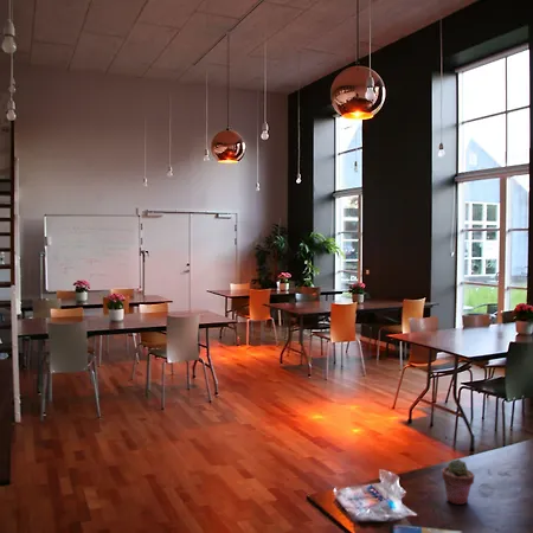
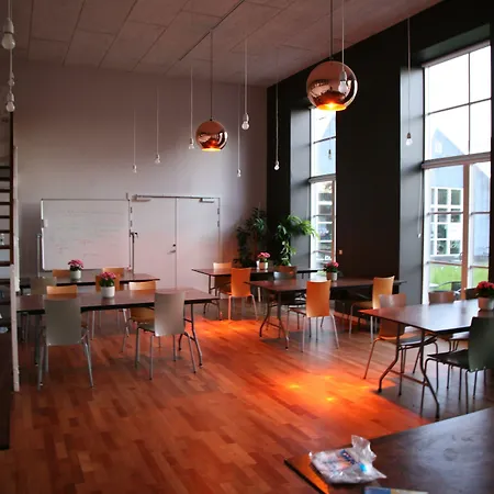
- potted succulent [441,458,476,506]
